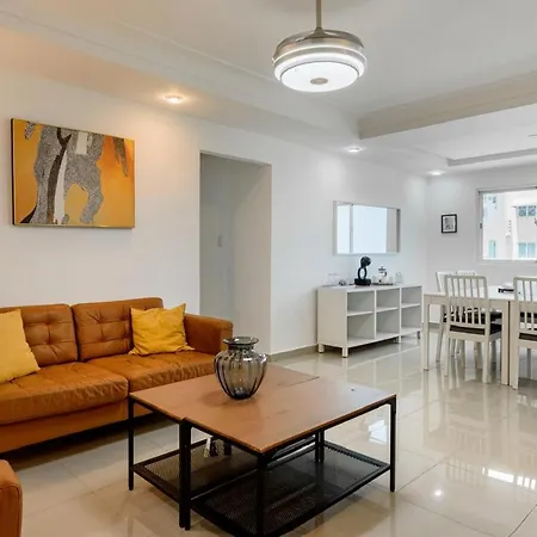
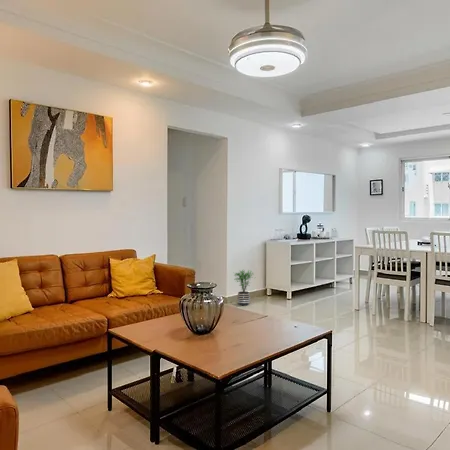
+ potted plant [233,269,255,307]
